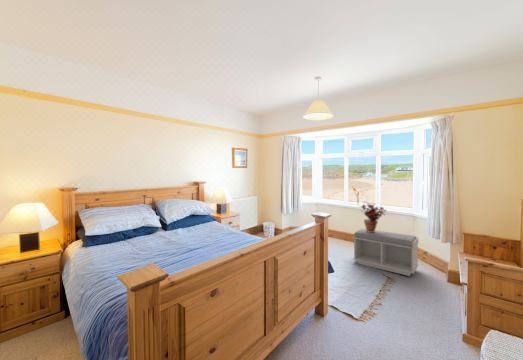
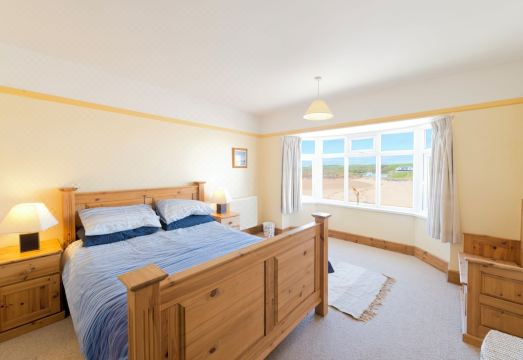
- bench [352,228,419,277]
- potted plant [358,203,388,232]
